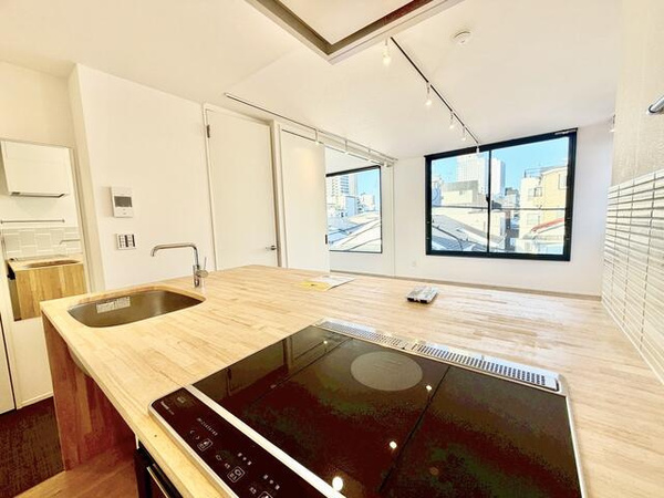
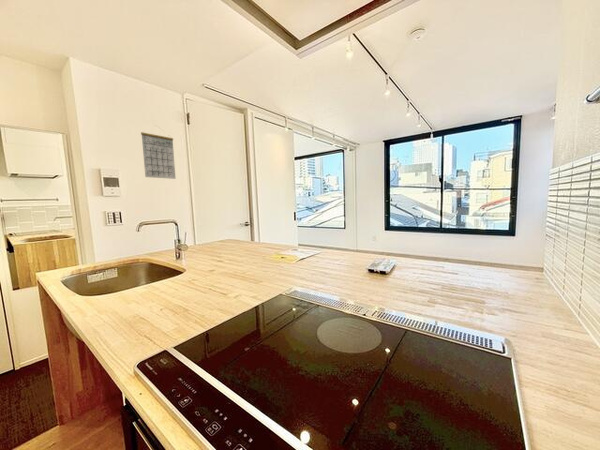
+ calendar [140,124,177,180]
